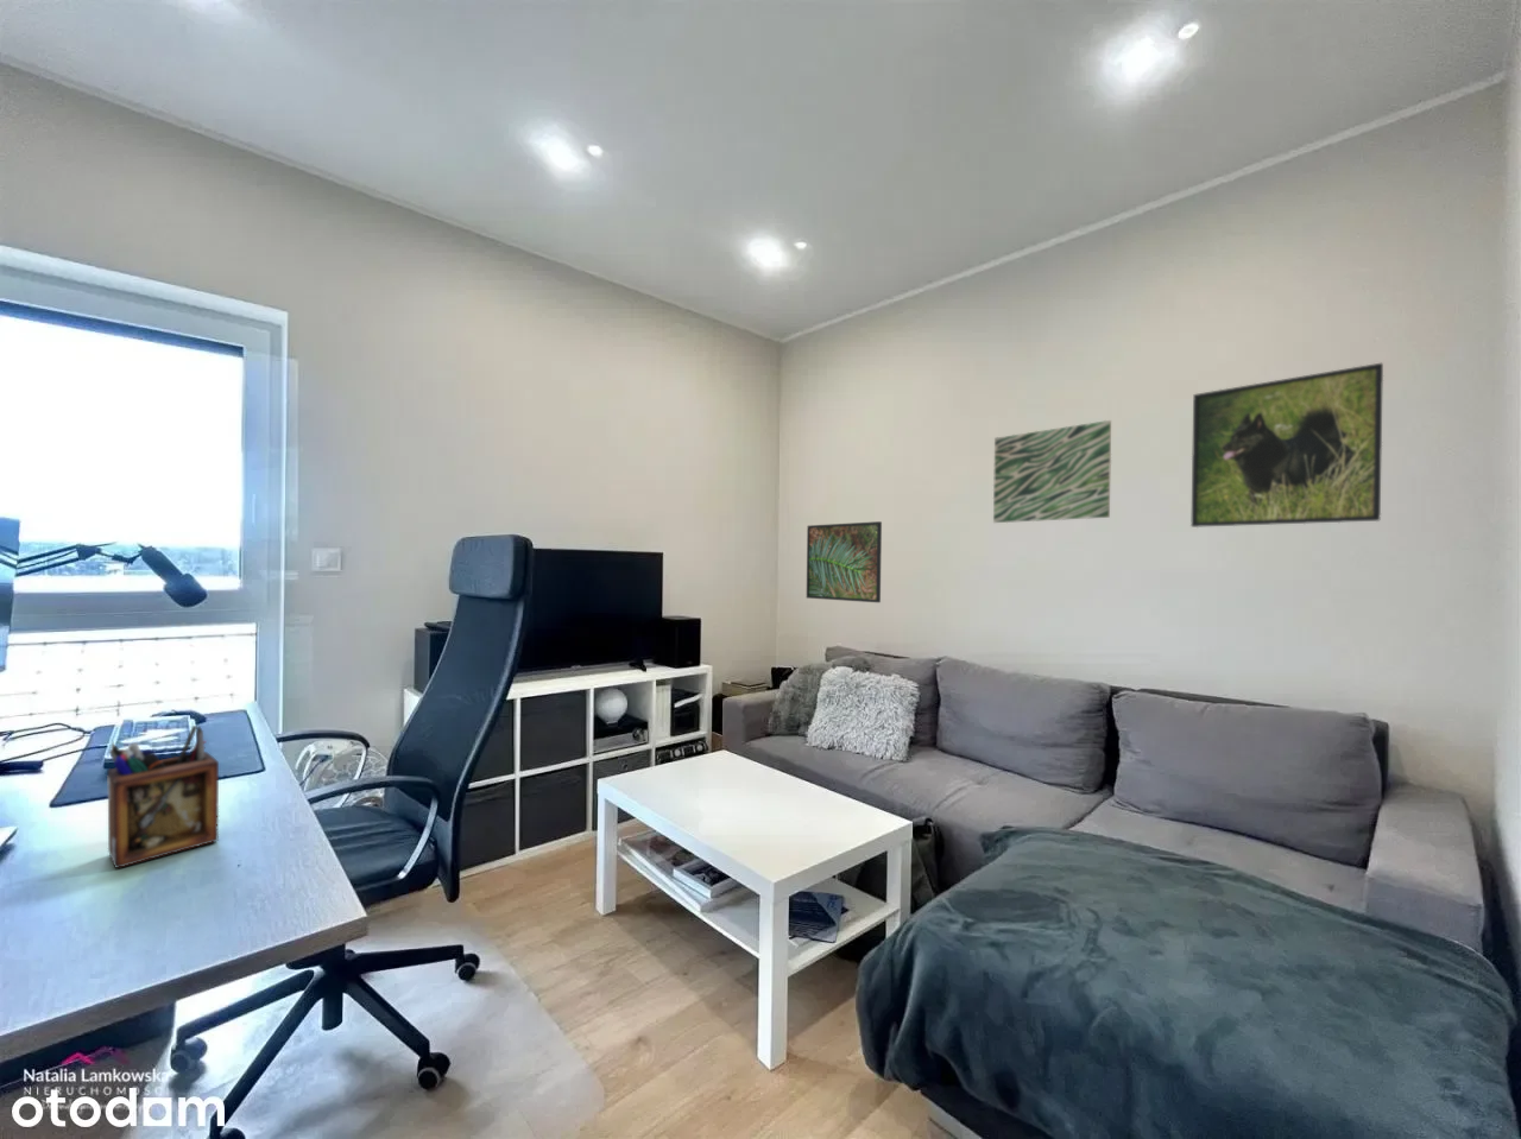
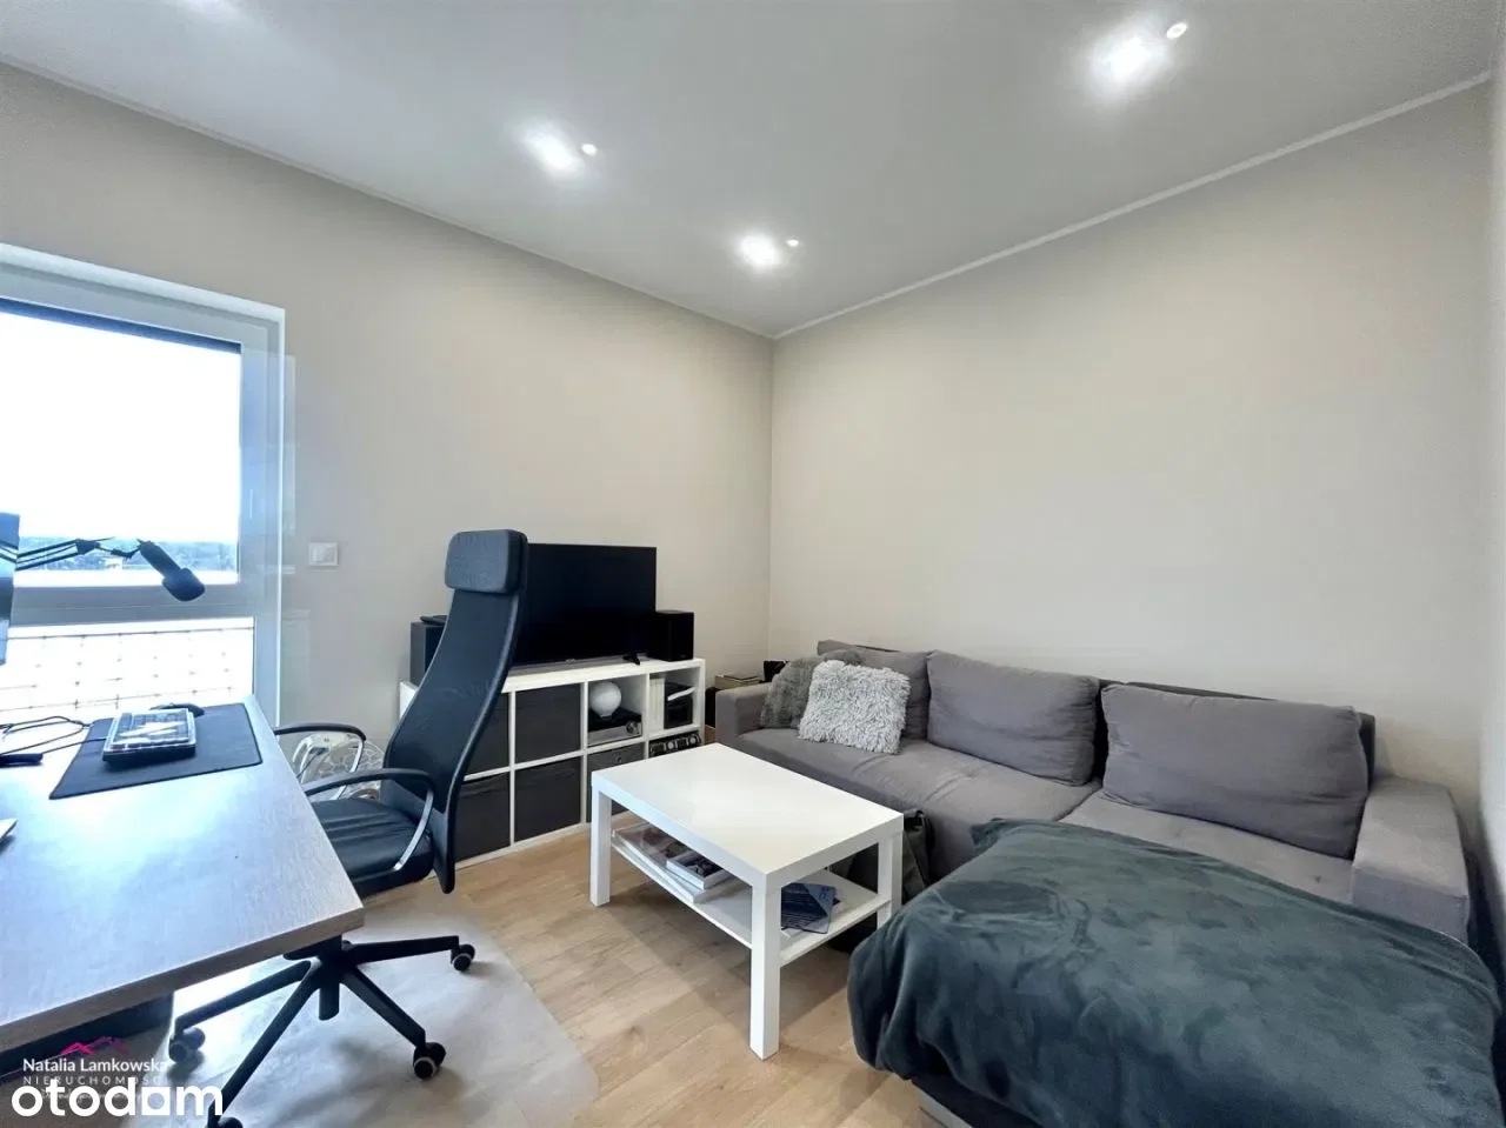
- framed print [805,520,883,603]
- wall art [992,419,1112,524]
- desk organizer [105,725,220,870]
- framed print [1190,363,1385,529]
